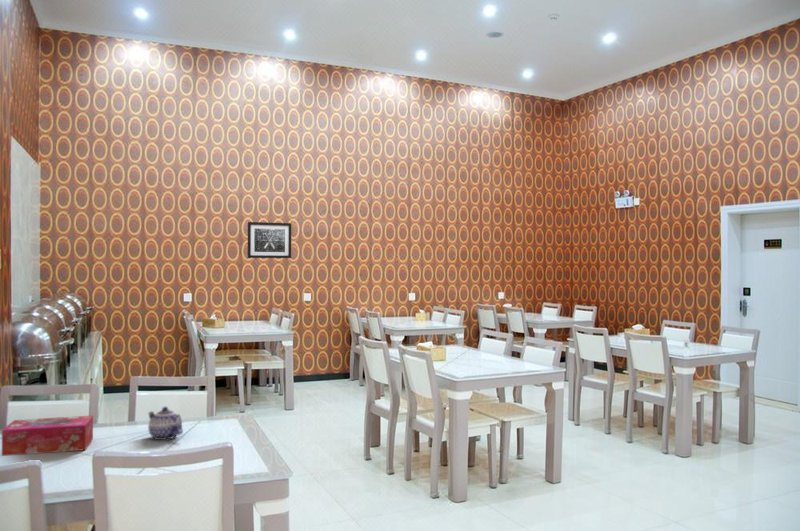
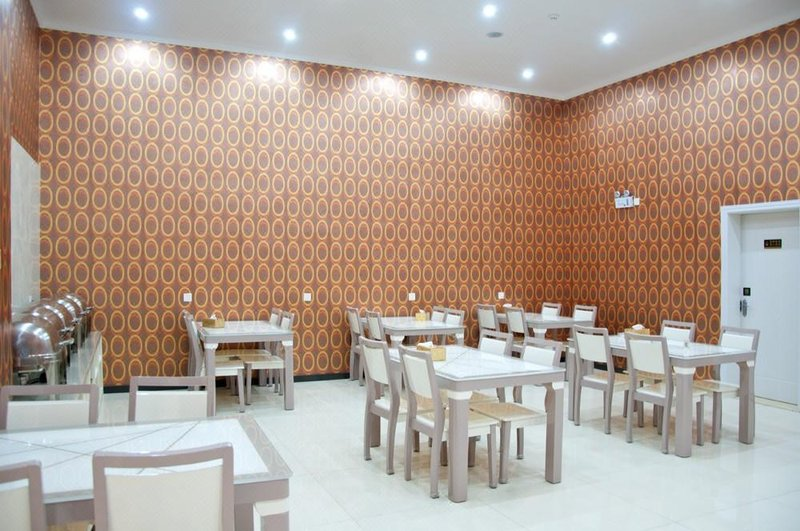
- wall art [247,221,292,259]
- teapot [147,406,184,441]
- tissue box [1,414,94,457]
